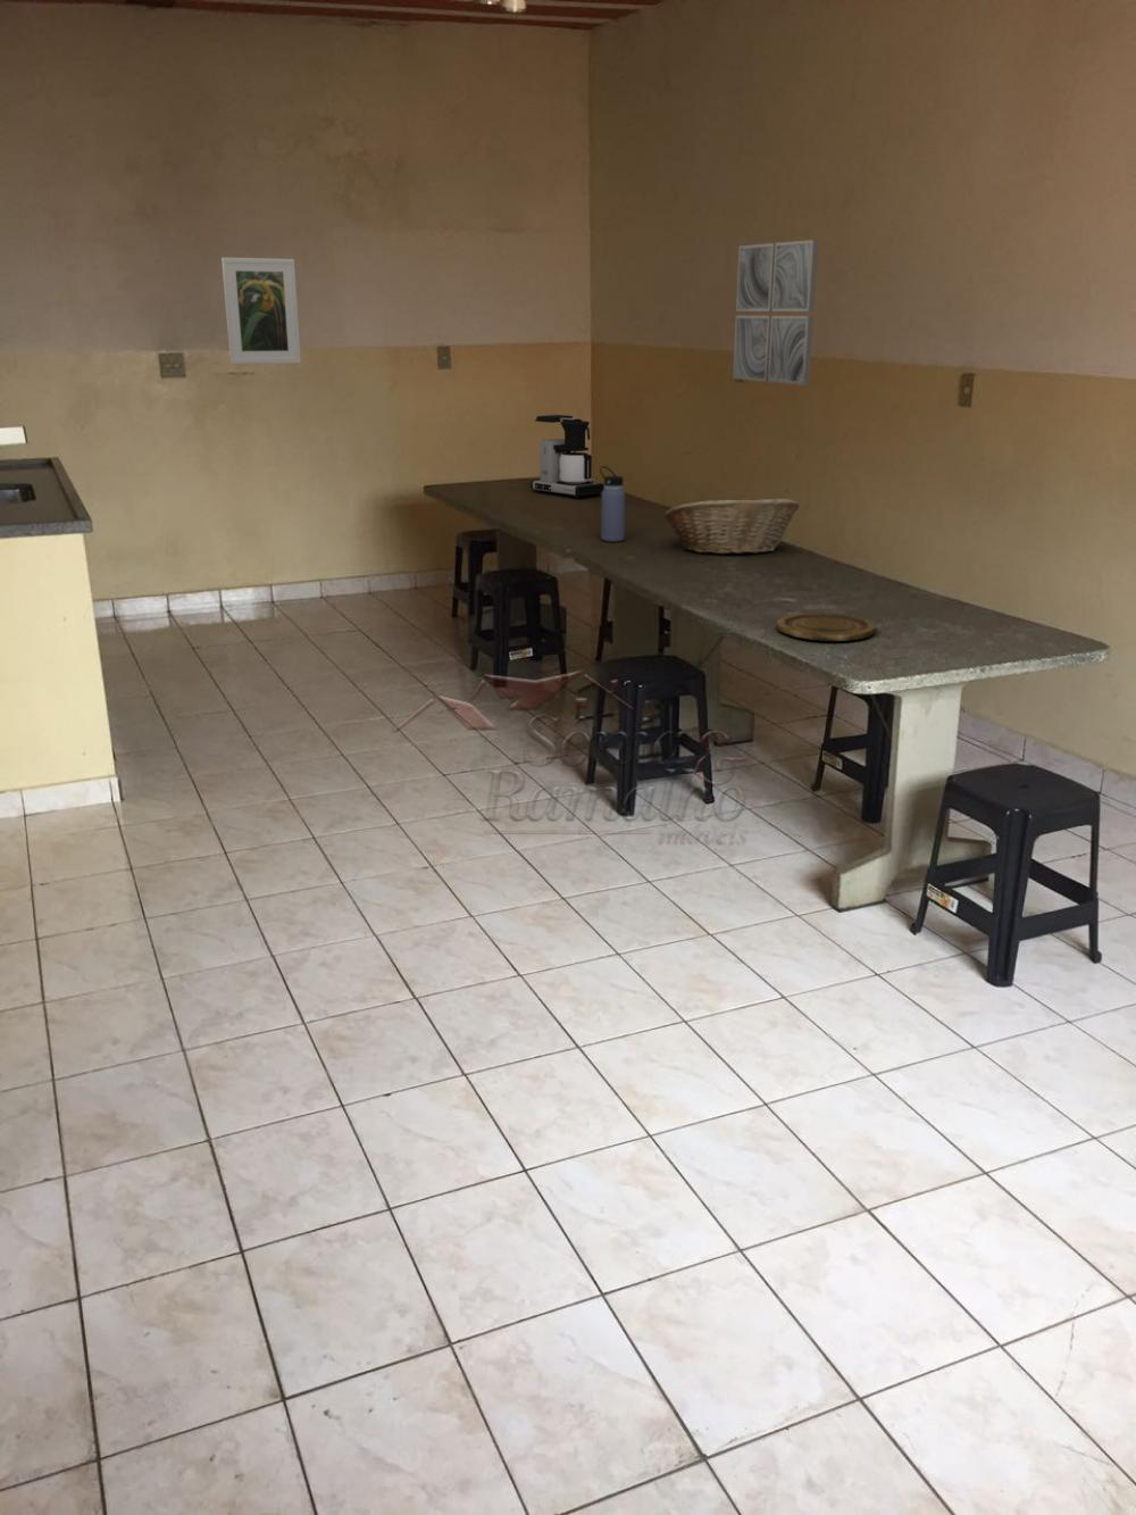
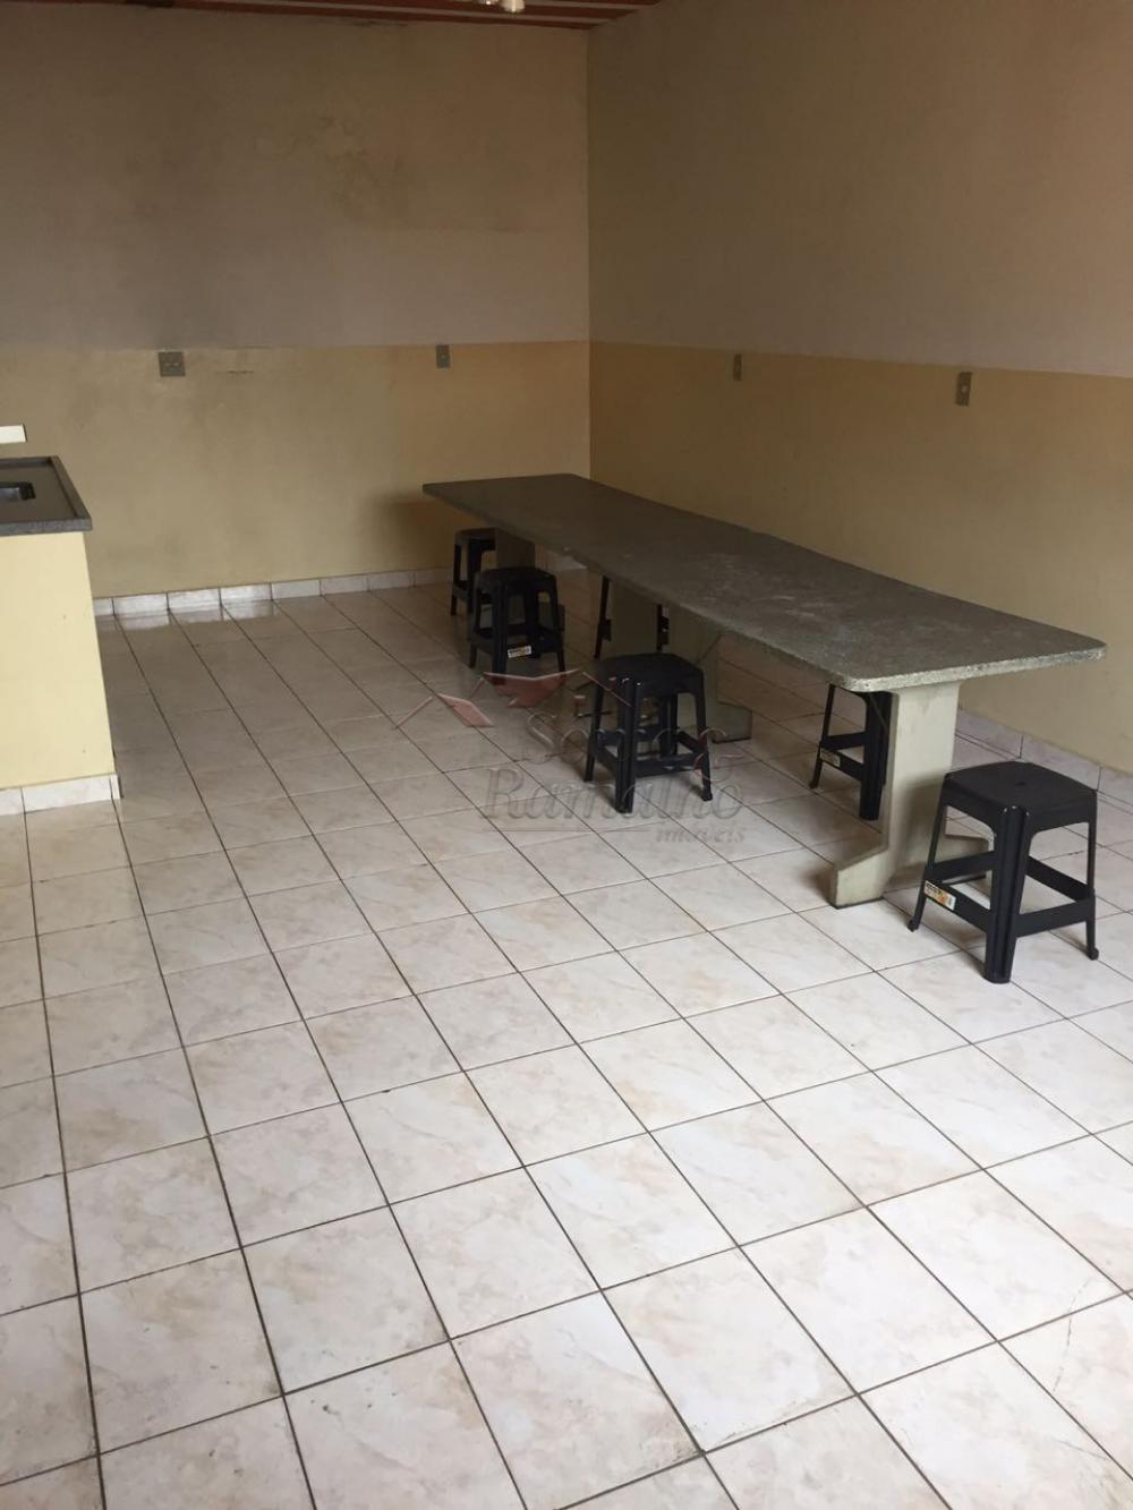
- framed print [221,257,302,365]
- water bottle [599,464,626,543]
- plate [776,611,877,642]
- coffee maker [530,414,604,499]
- fruit basket [662,497,799,556]
- wall art [731,239,819,387]
